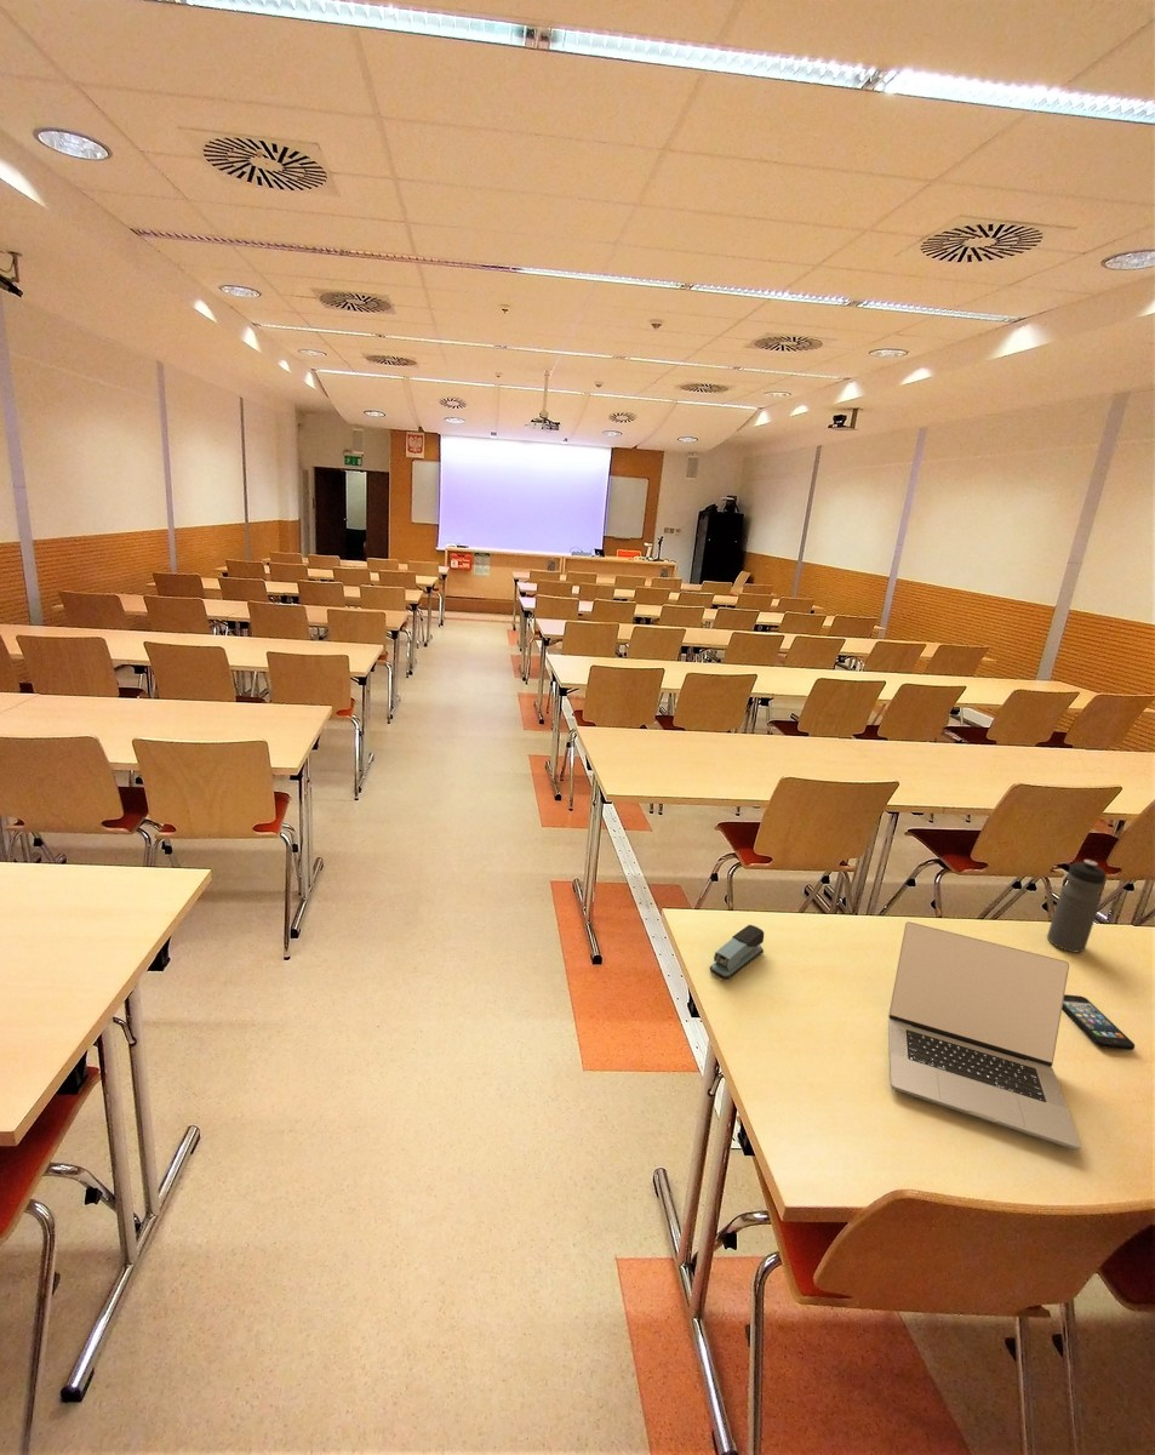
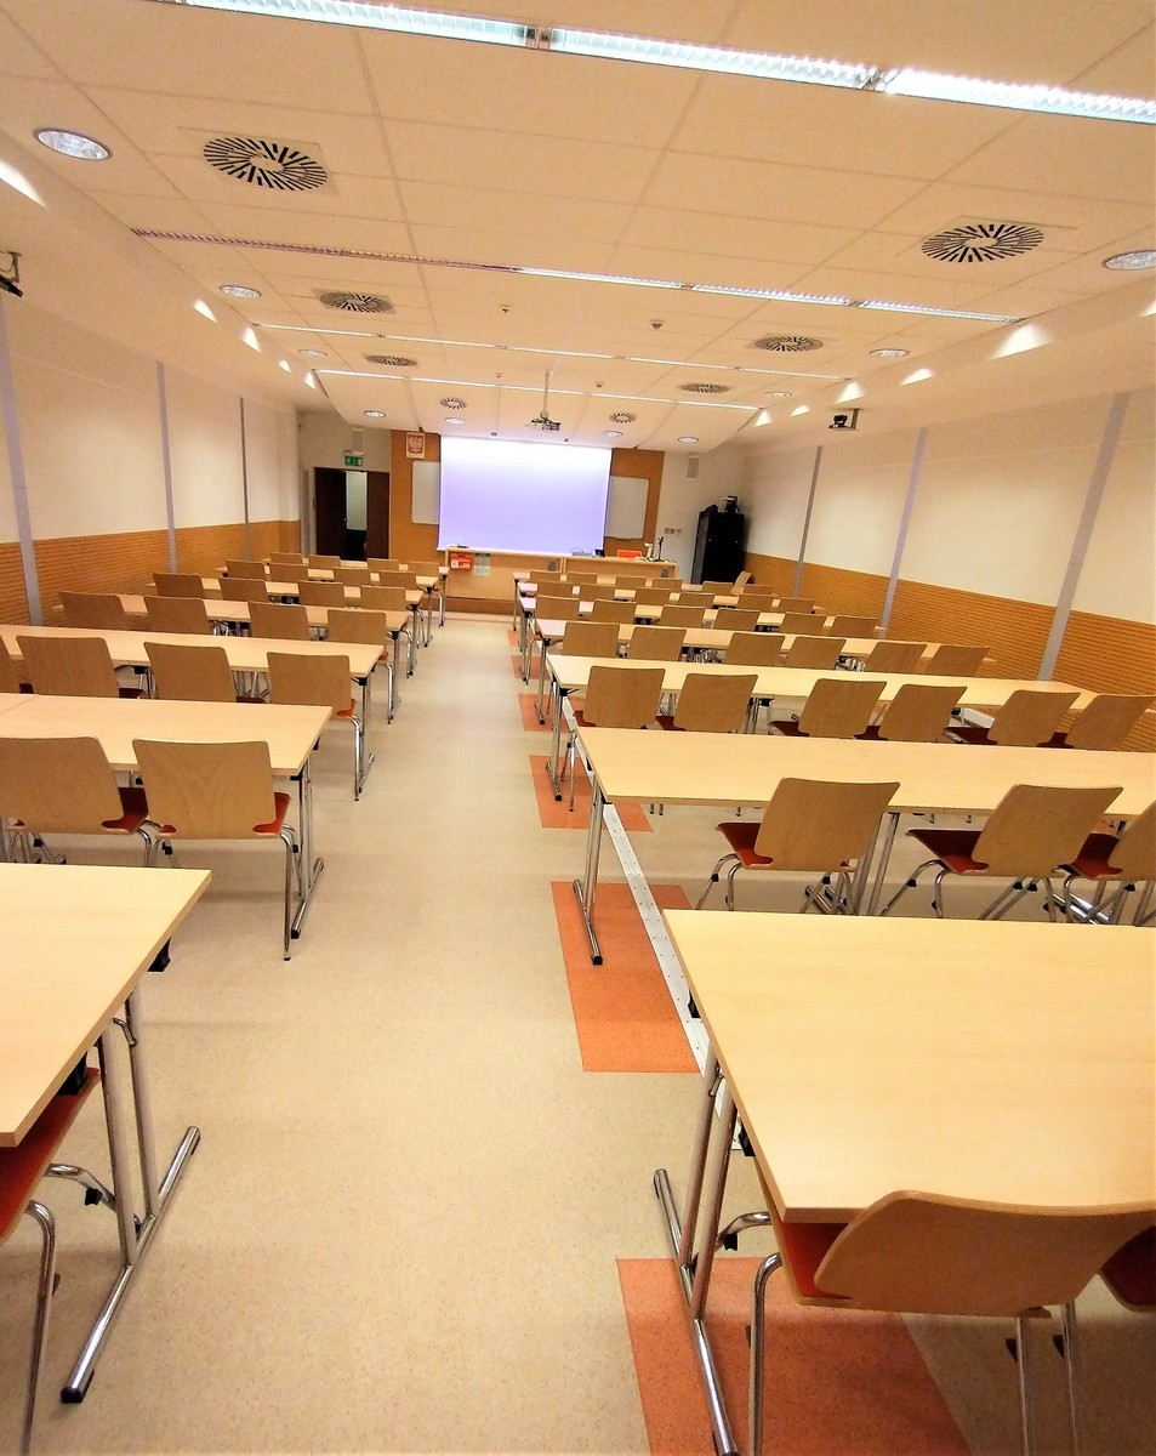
- water bottle [1046,858,1108,953]
- smartphone [1062,993,1136,1051]
- stapler [709,924,765,981]
- laptop [887,920,1082,1152]
